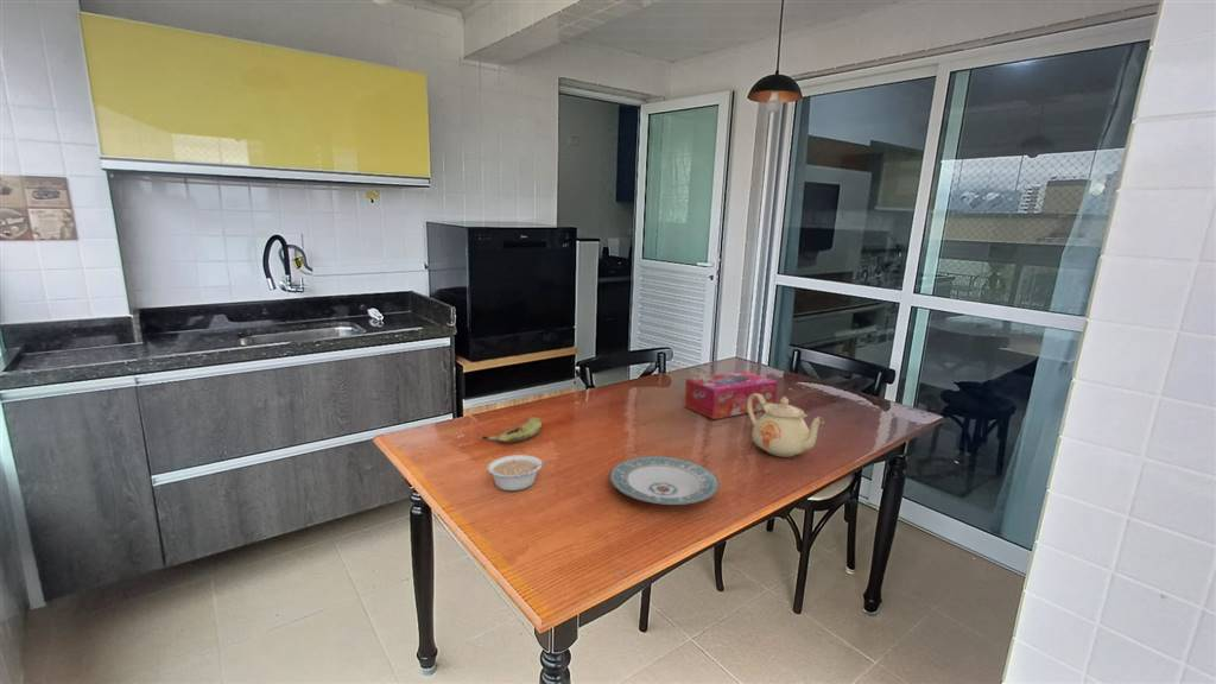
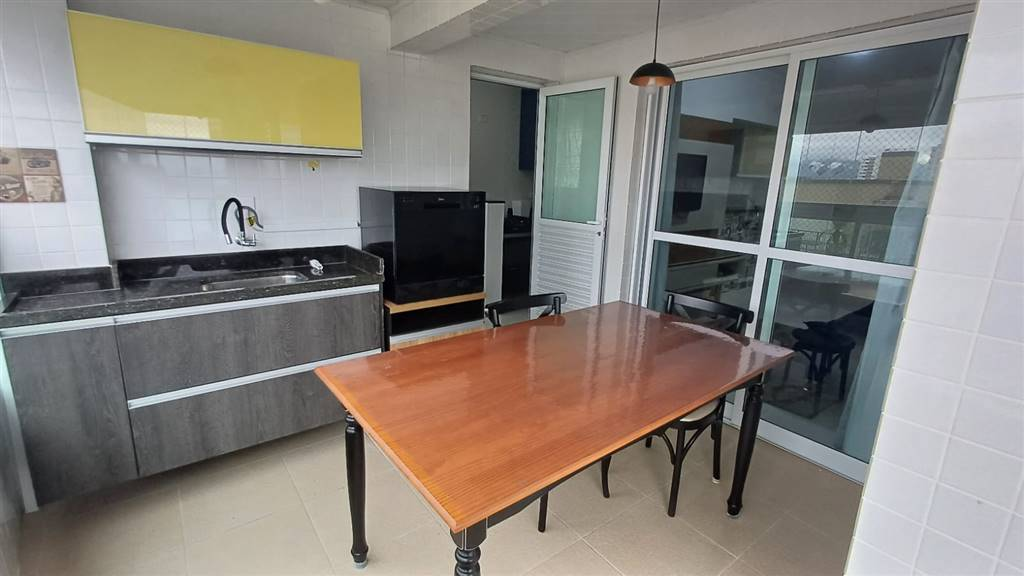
- tissue box [683,370,779,420]
- fruit [477,416,543,444]
- plate [608,455,721,506]
- teapot [747,393,825,458]
- legume [487,454,555,492]
